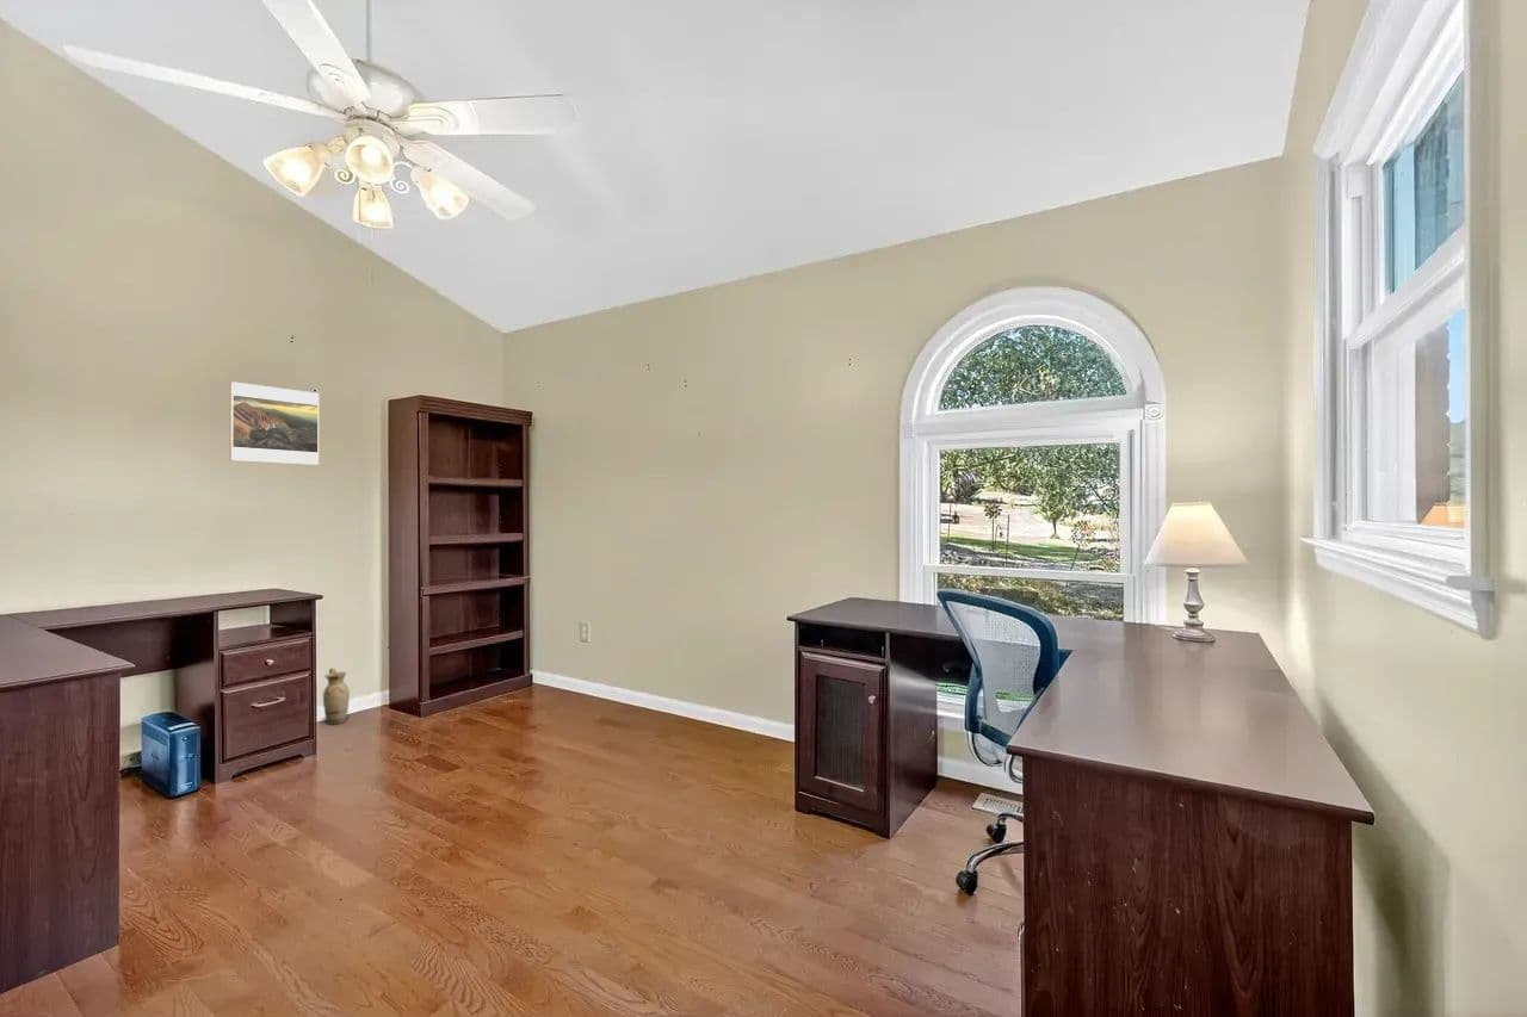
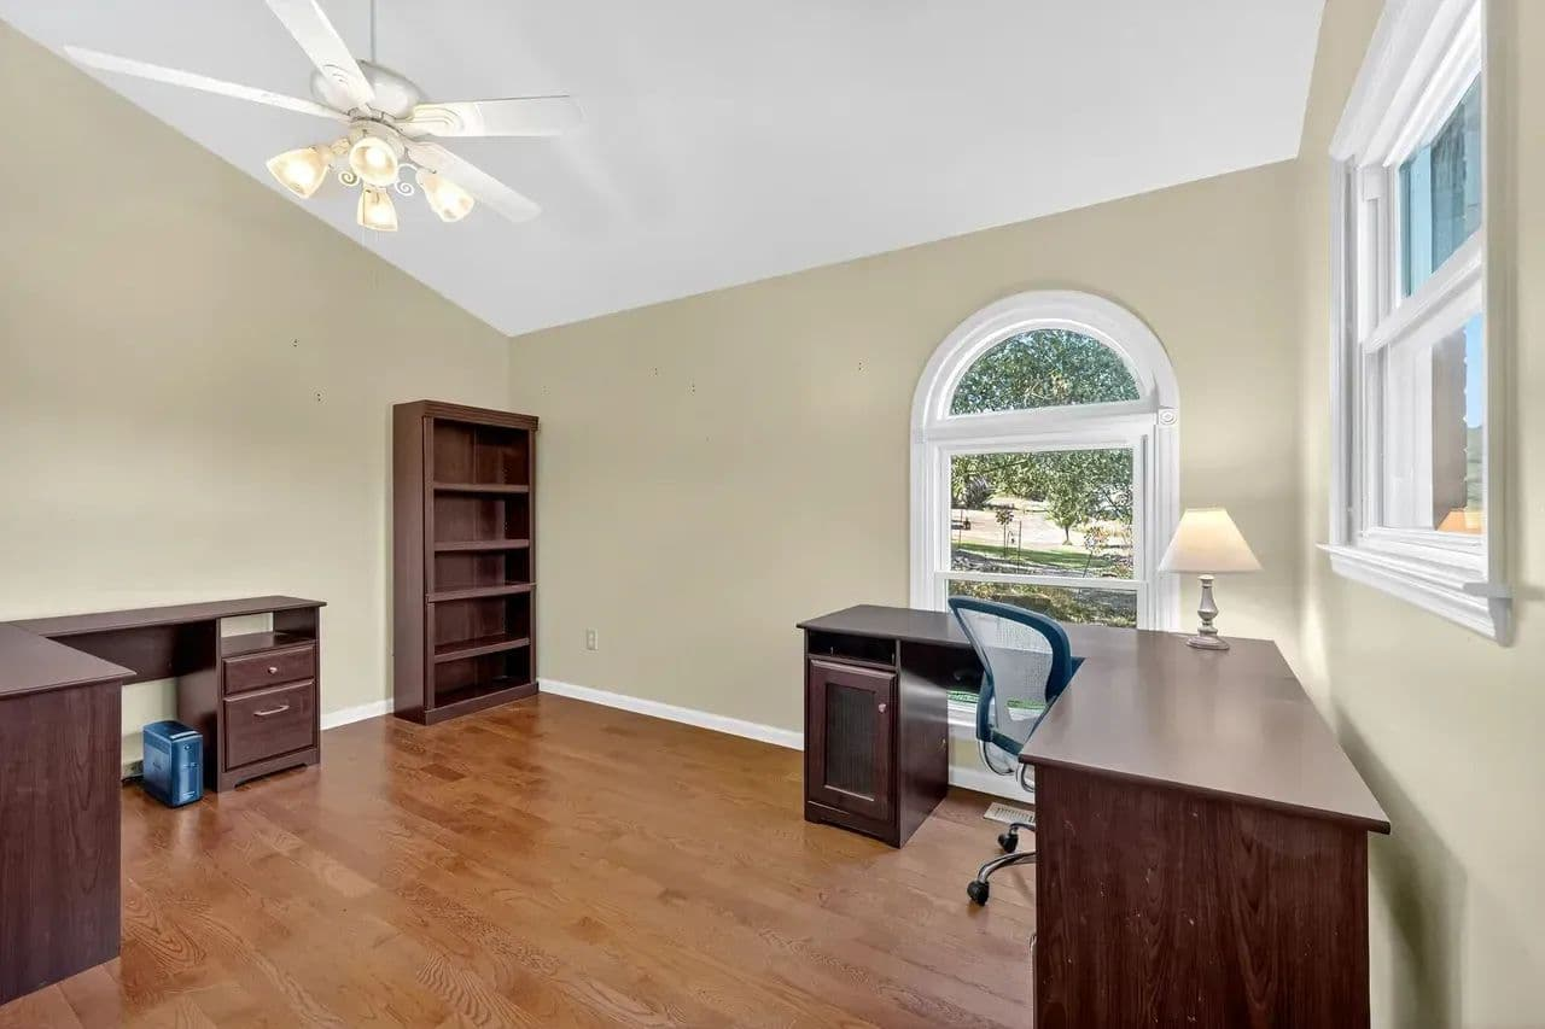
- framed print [228,380,320,466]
- ceramic jug [322,666,351,726]
